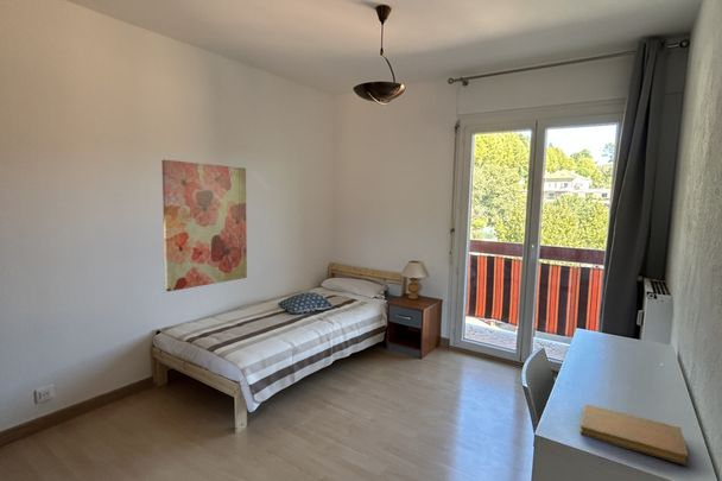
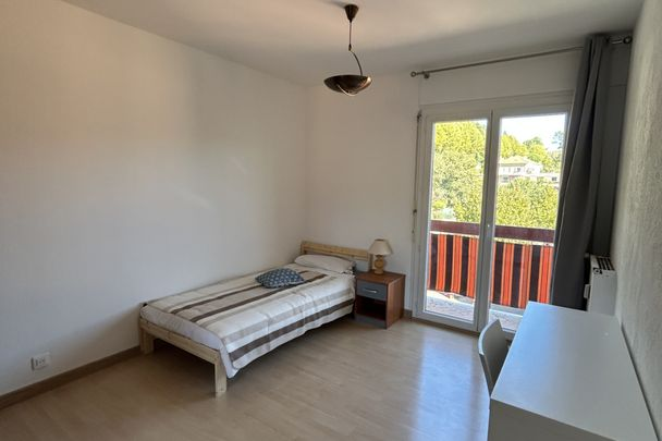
- wall art [160,159,248,293]
- notebook [580,403,689,467]
